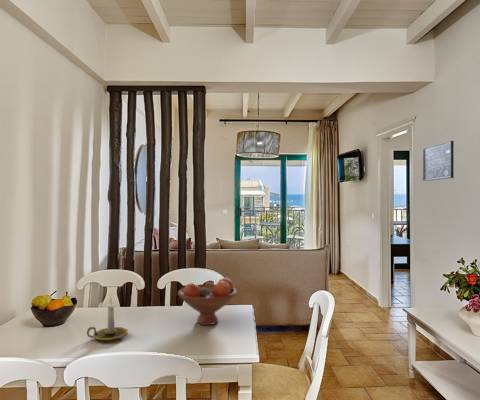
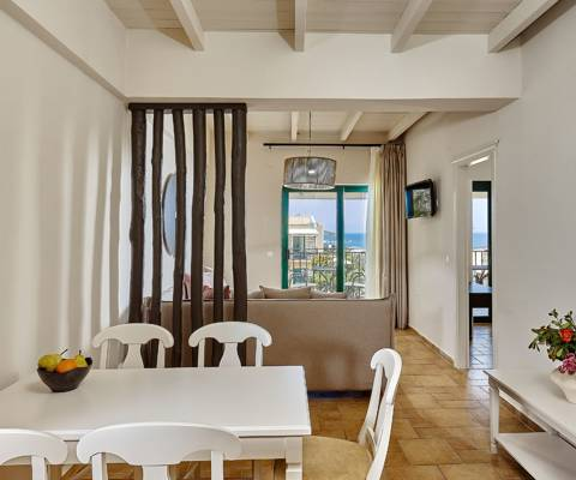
- fruit bowl [177,277,238,326]
- wall art [422,140,455,182]
- candle holder [86,293,129,342]
